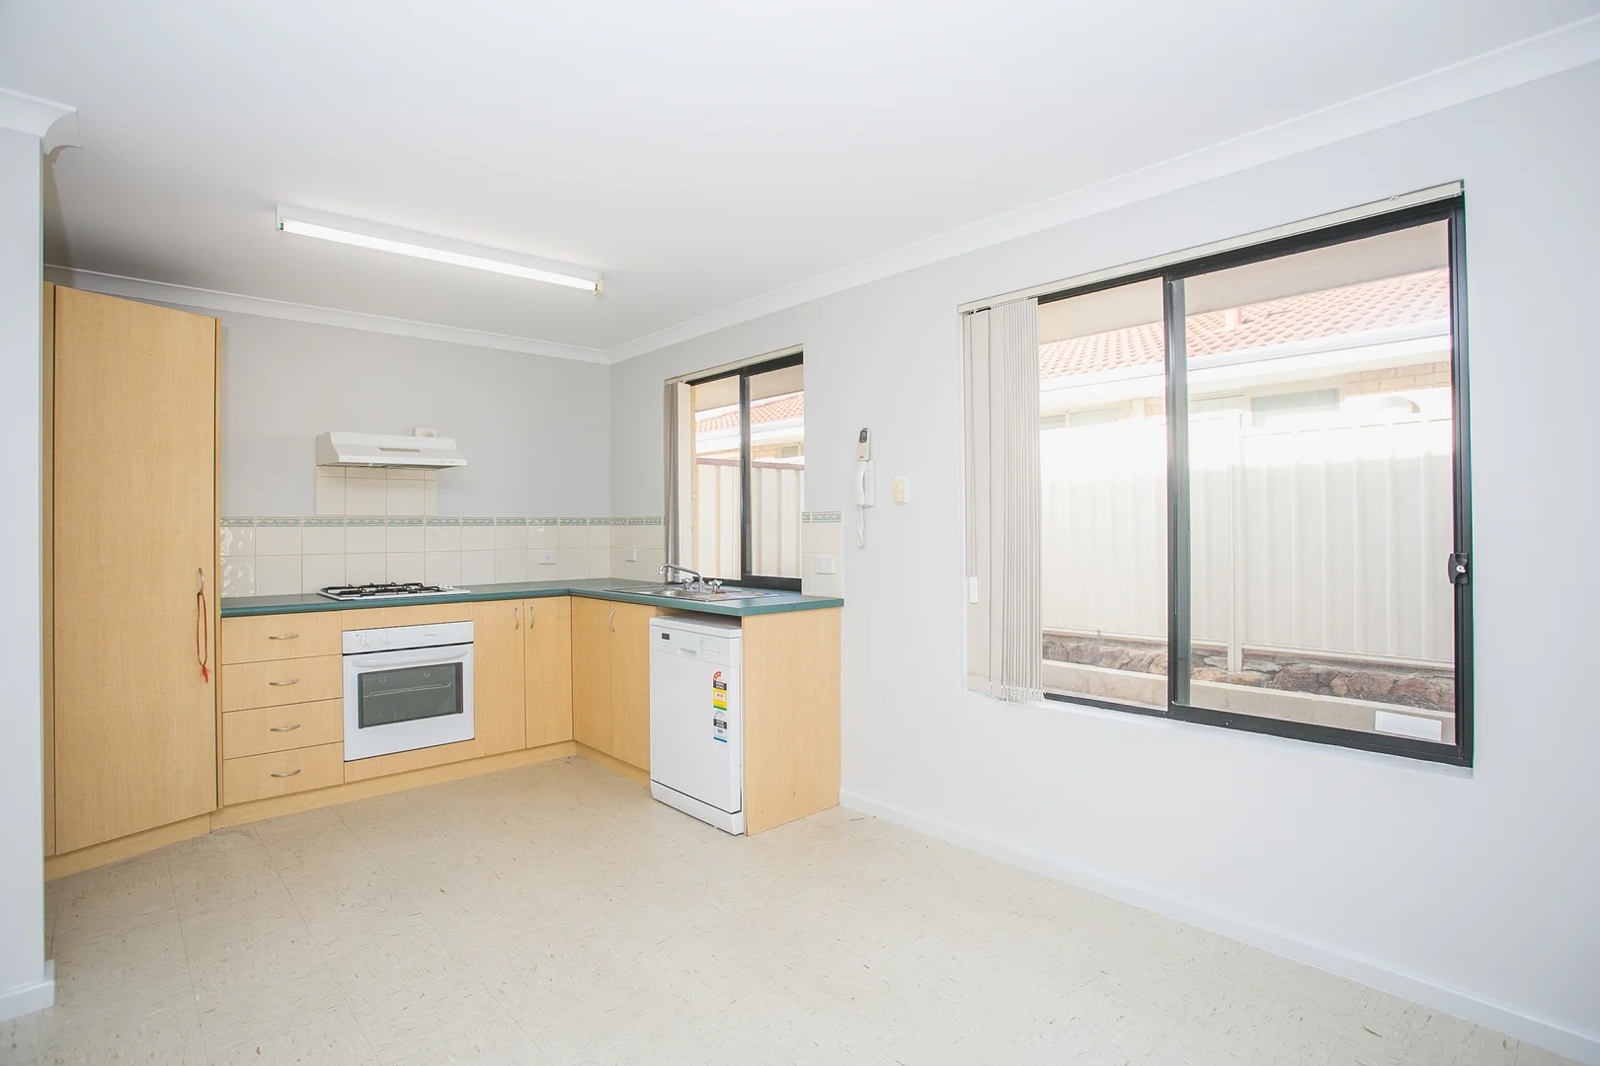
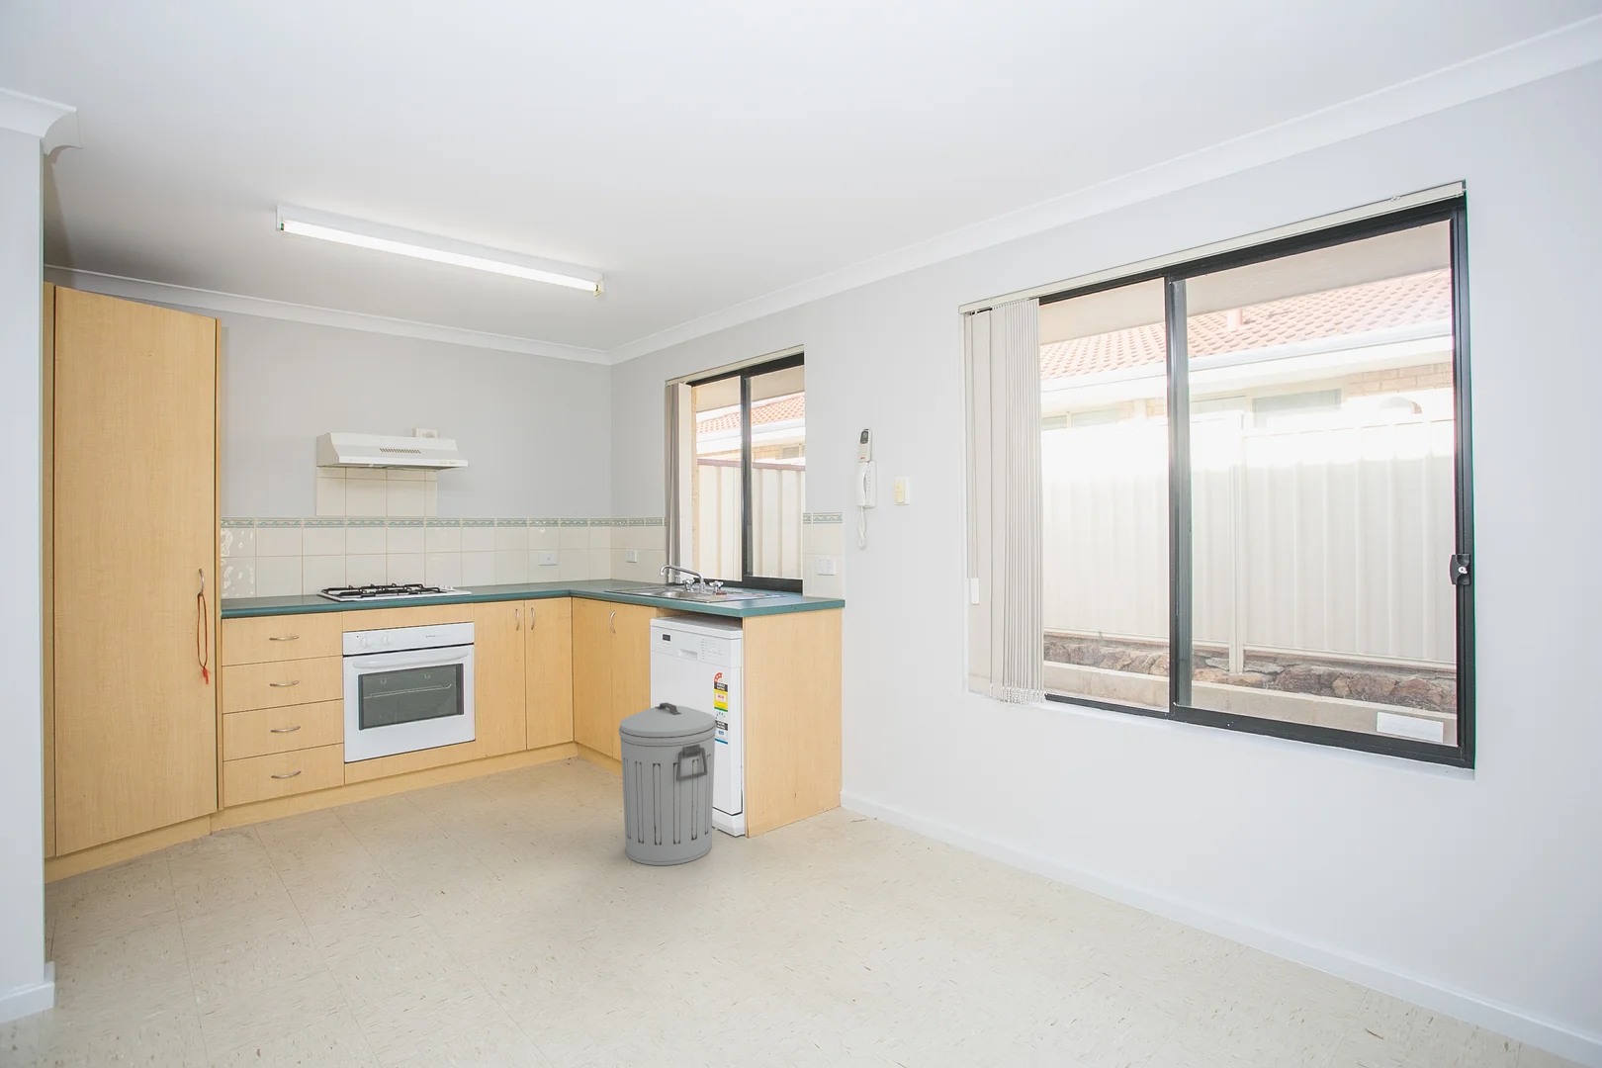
+ trash can [619,702,718,867]
